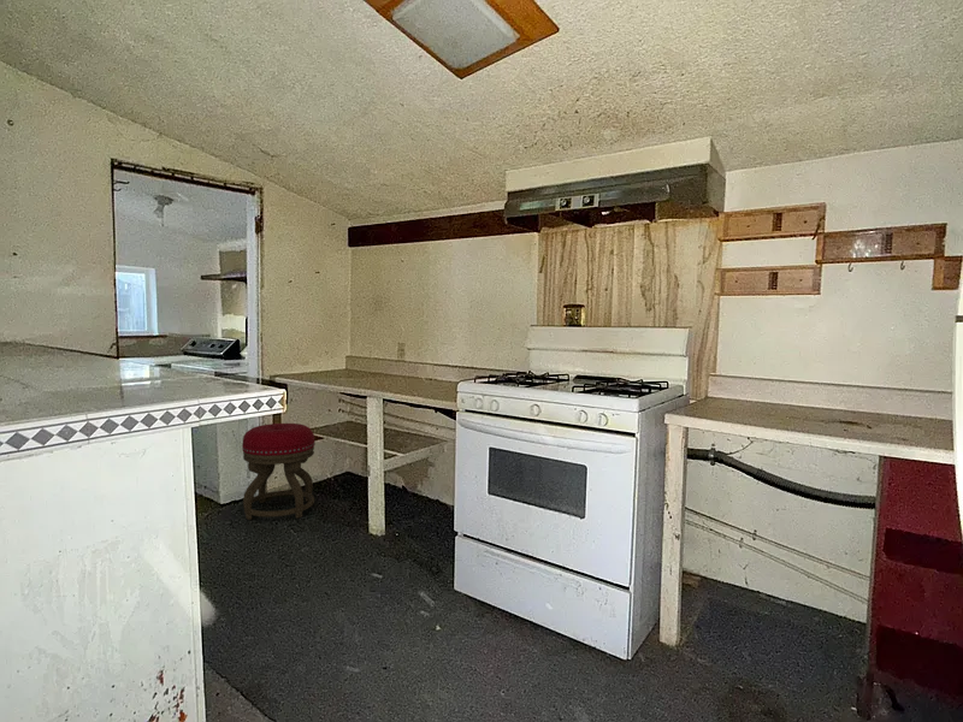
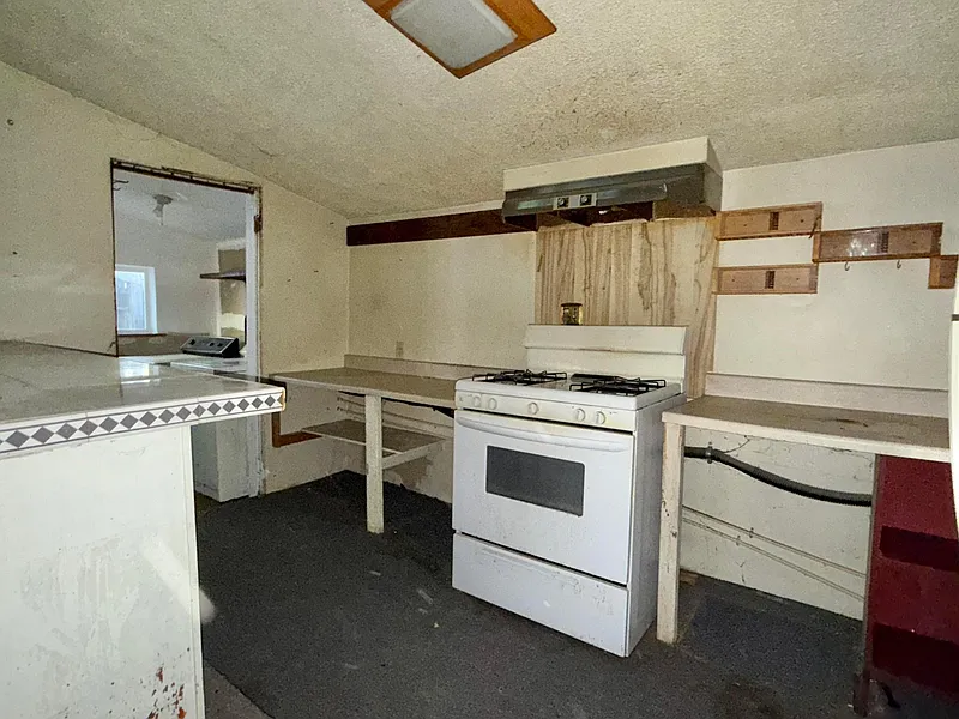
- stool [241,422,317,521]
